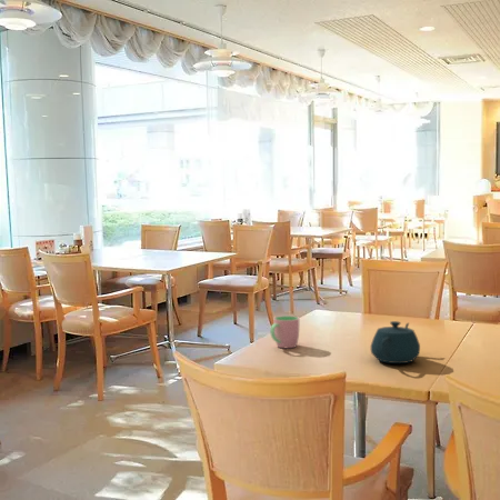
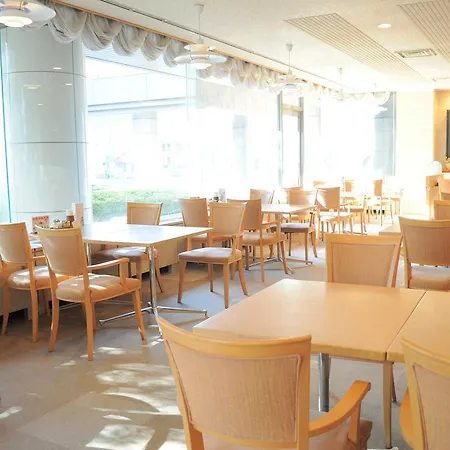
- cup [269,314,300,349]
- teapot [370,320,421,364]
